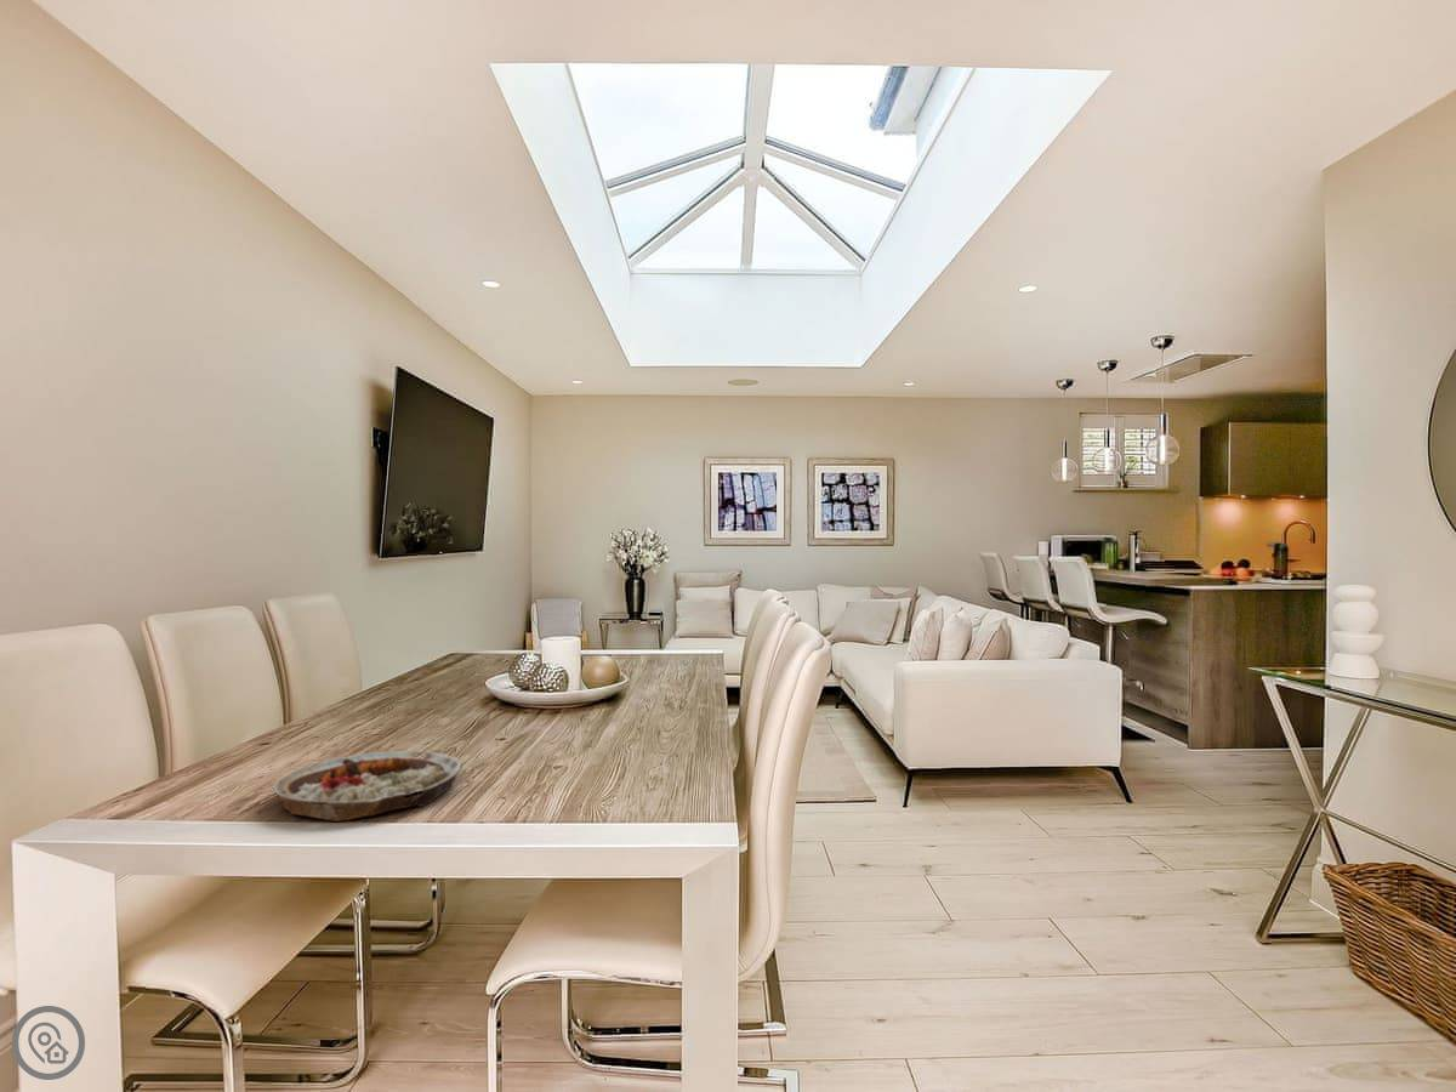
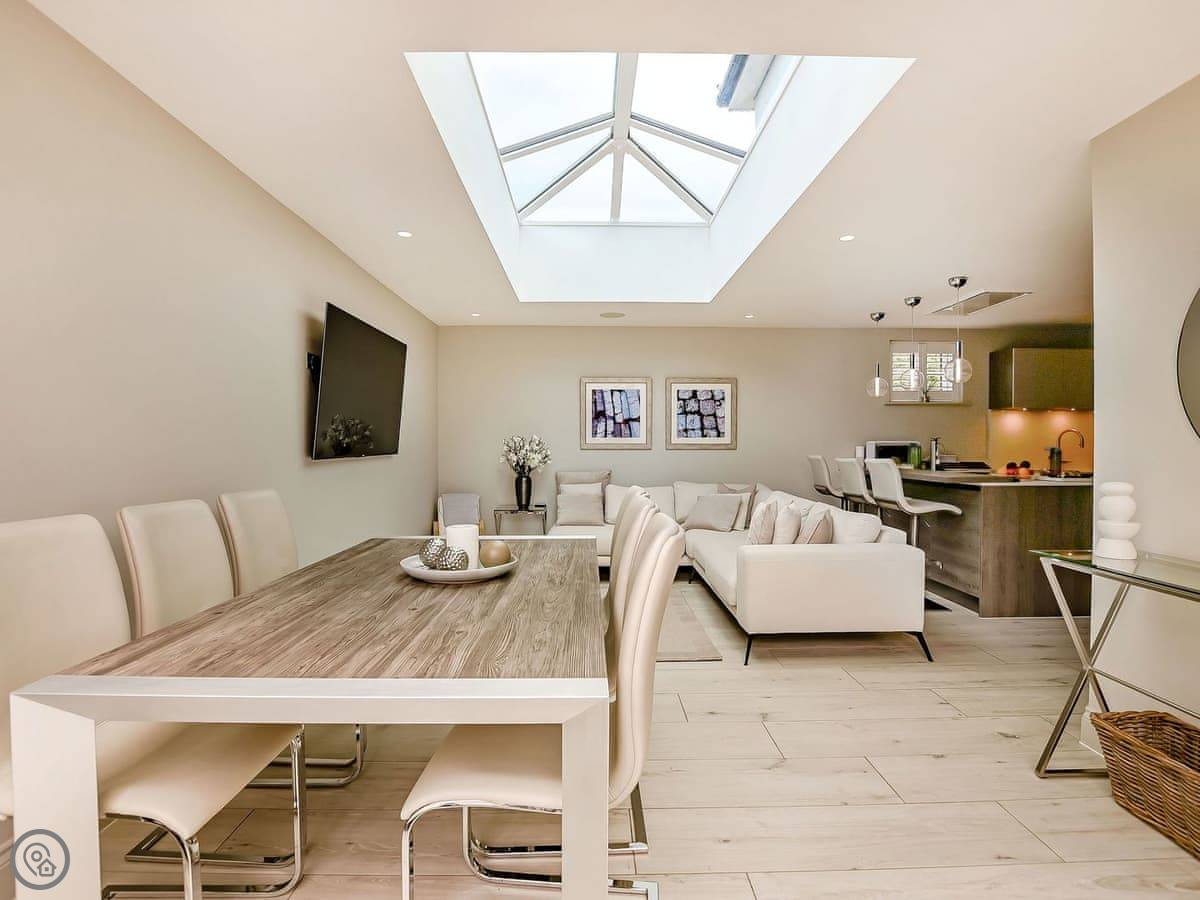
- plate [273,750,463,823]
